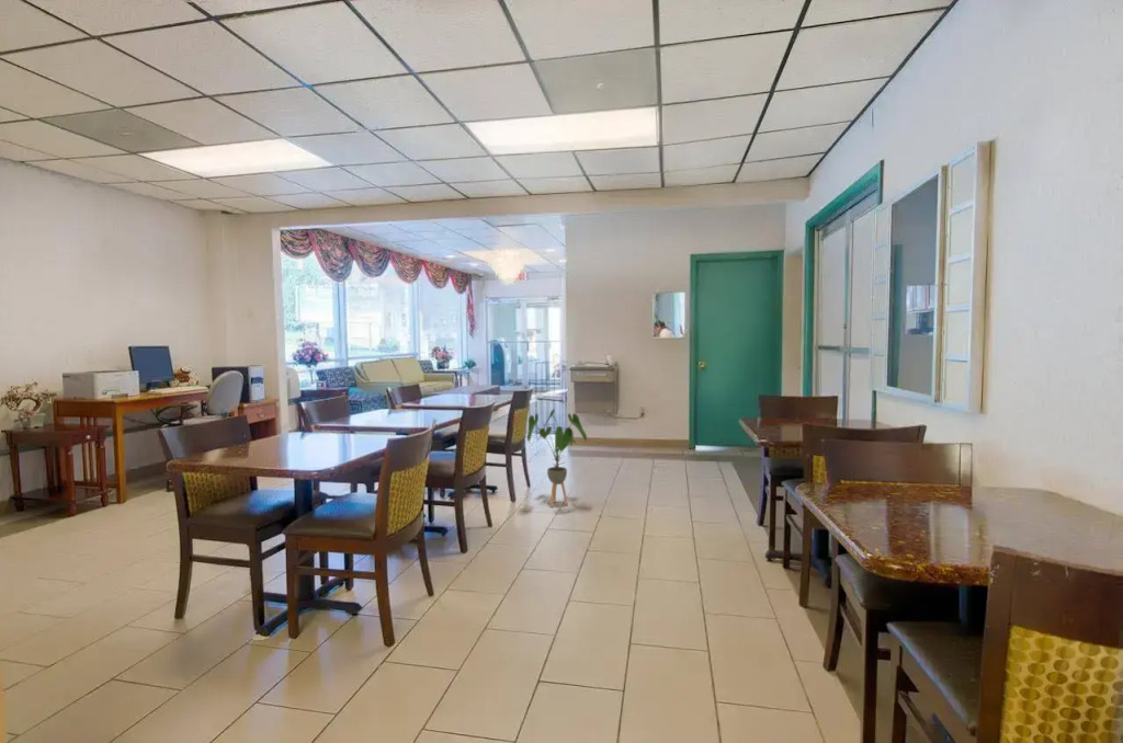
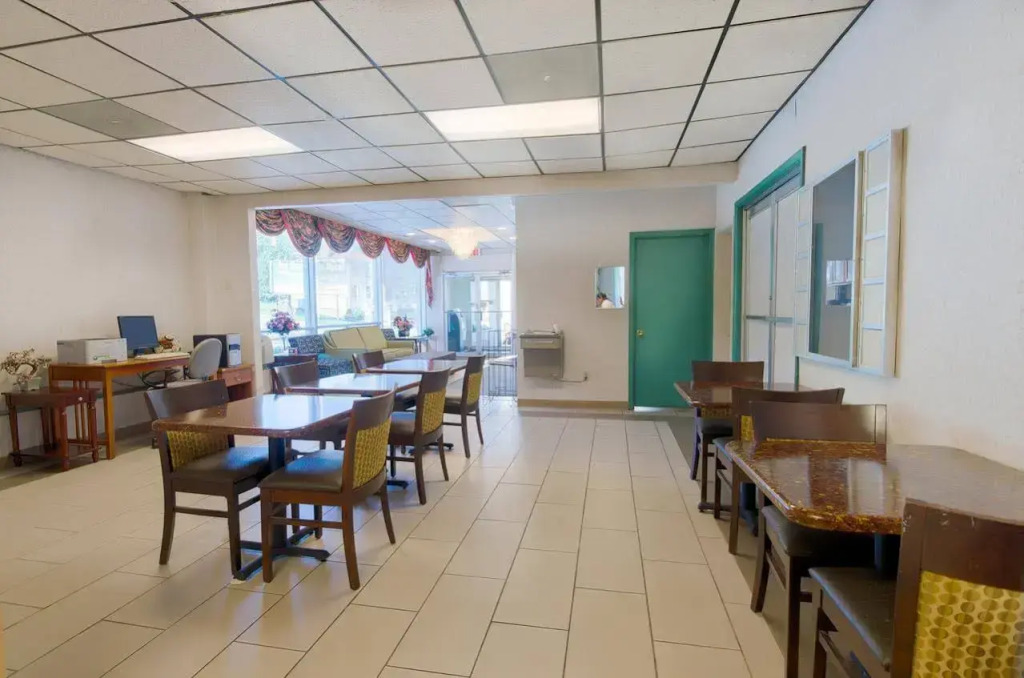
- house plant [525,408,588,508]
